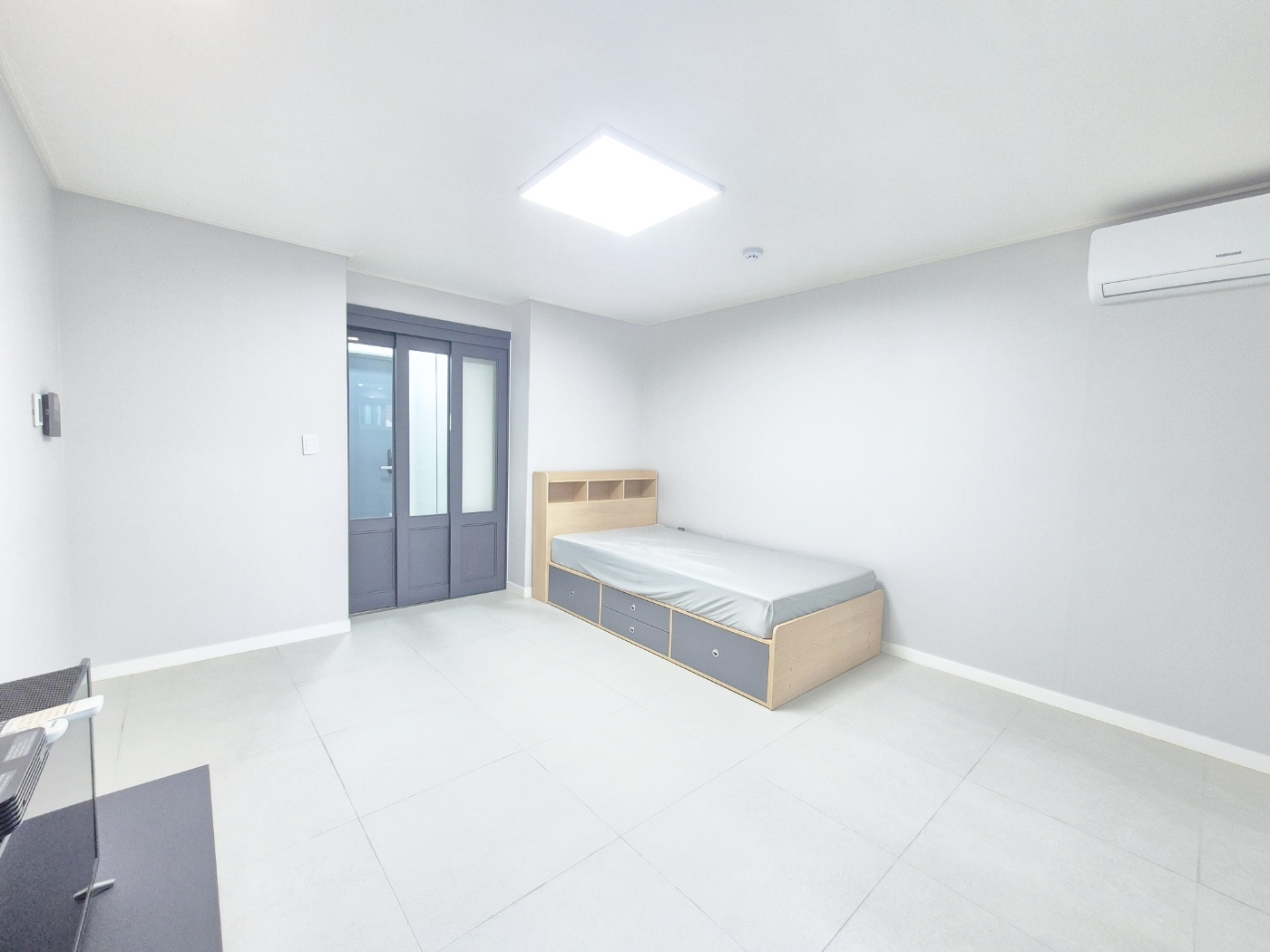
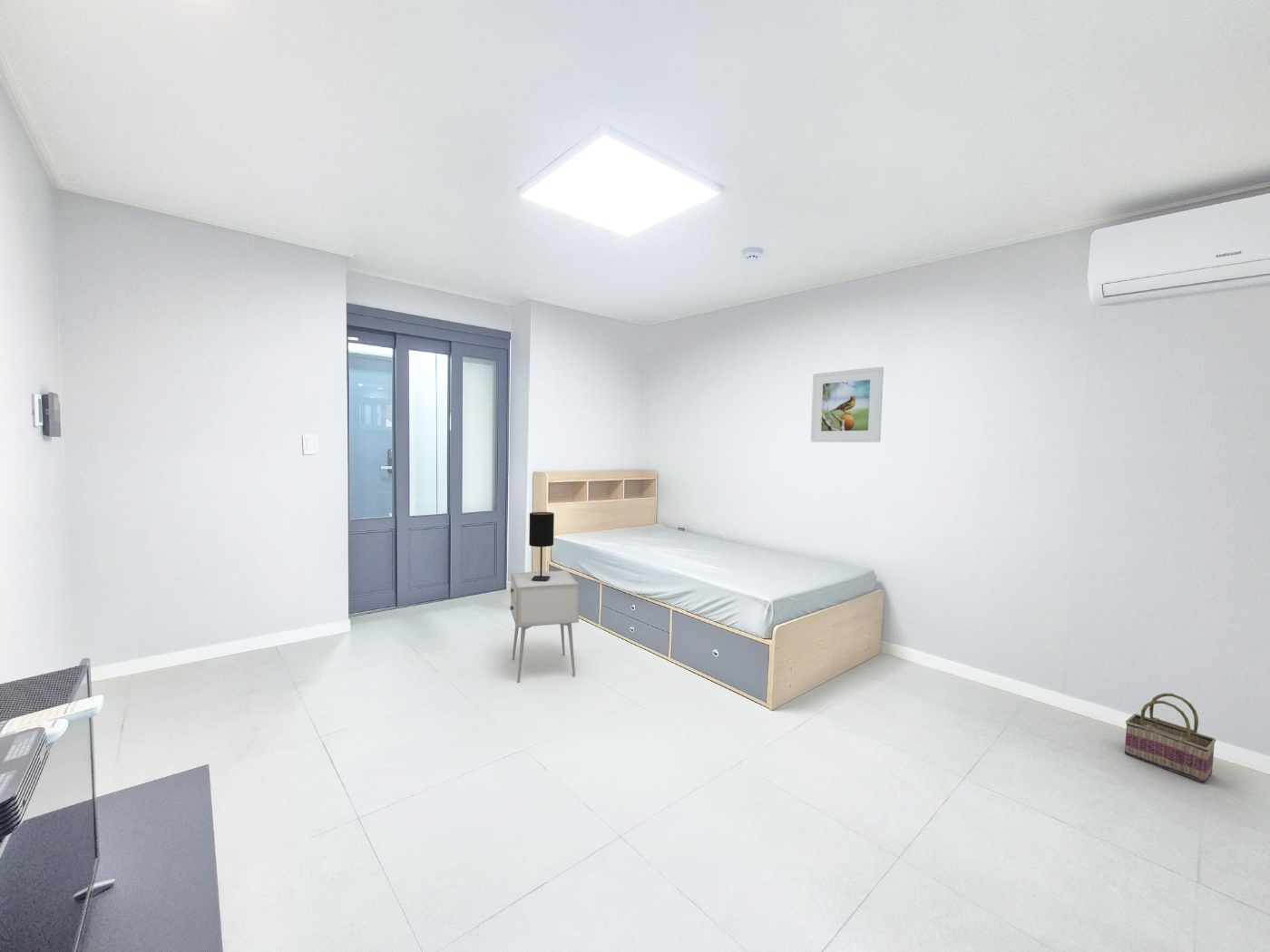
+ basket [1124,693,1217,783]
+ table lamp [528,511,555,581]
+ nightstand [509,569,580,683]
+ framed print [810,365,884,443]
